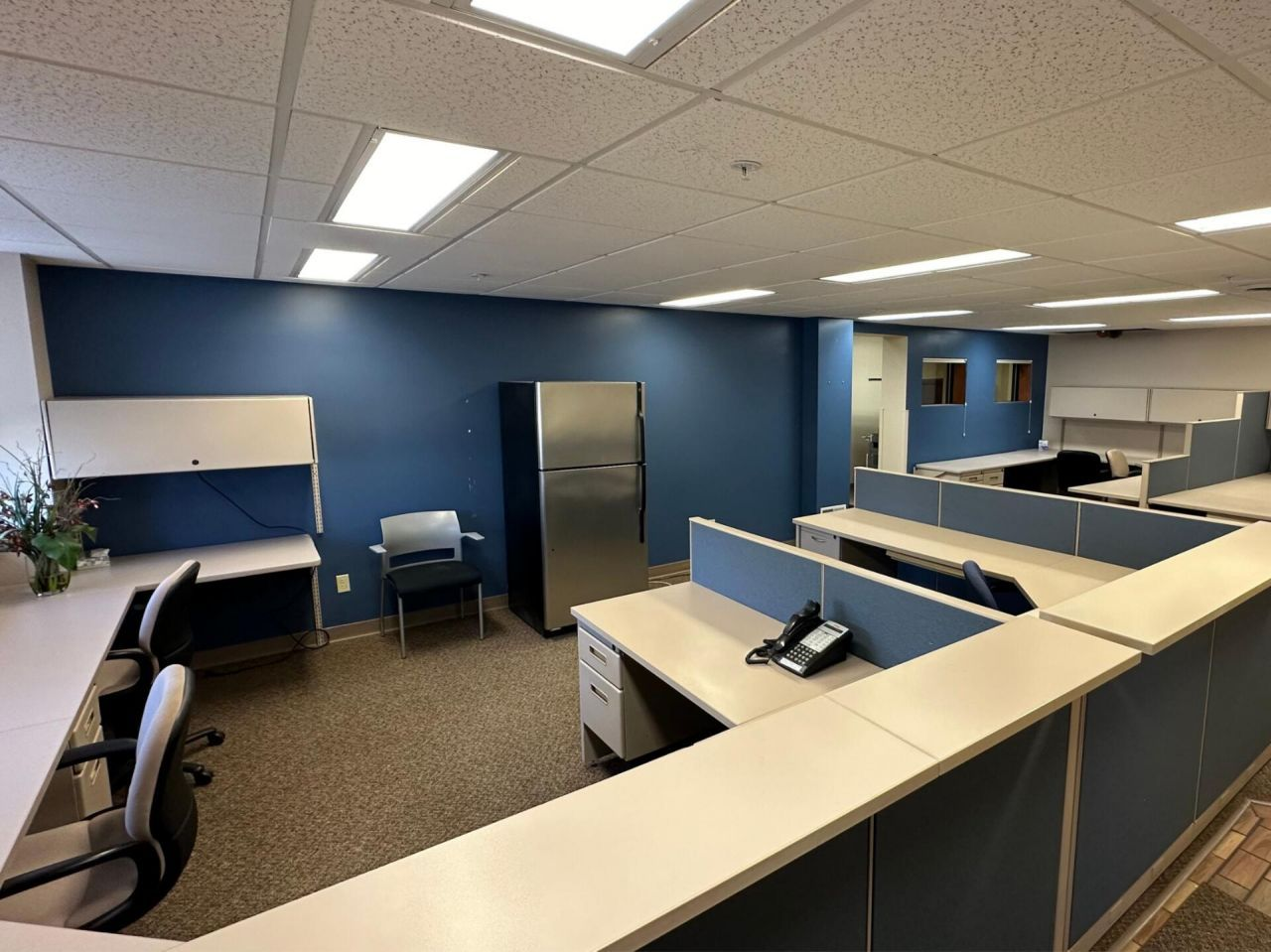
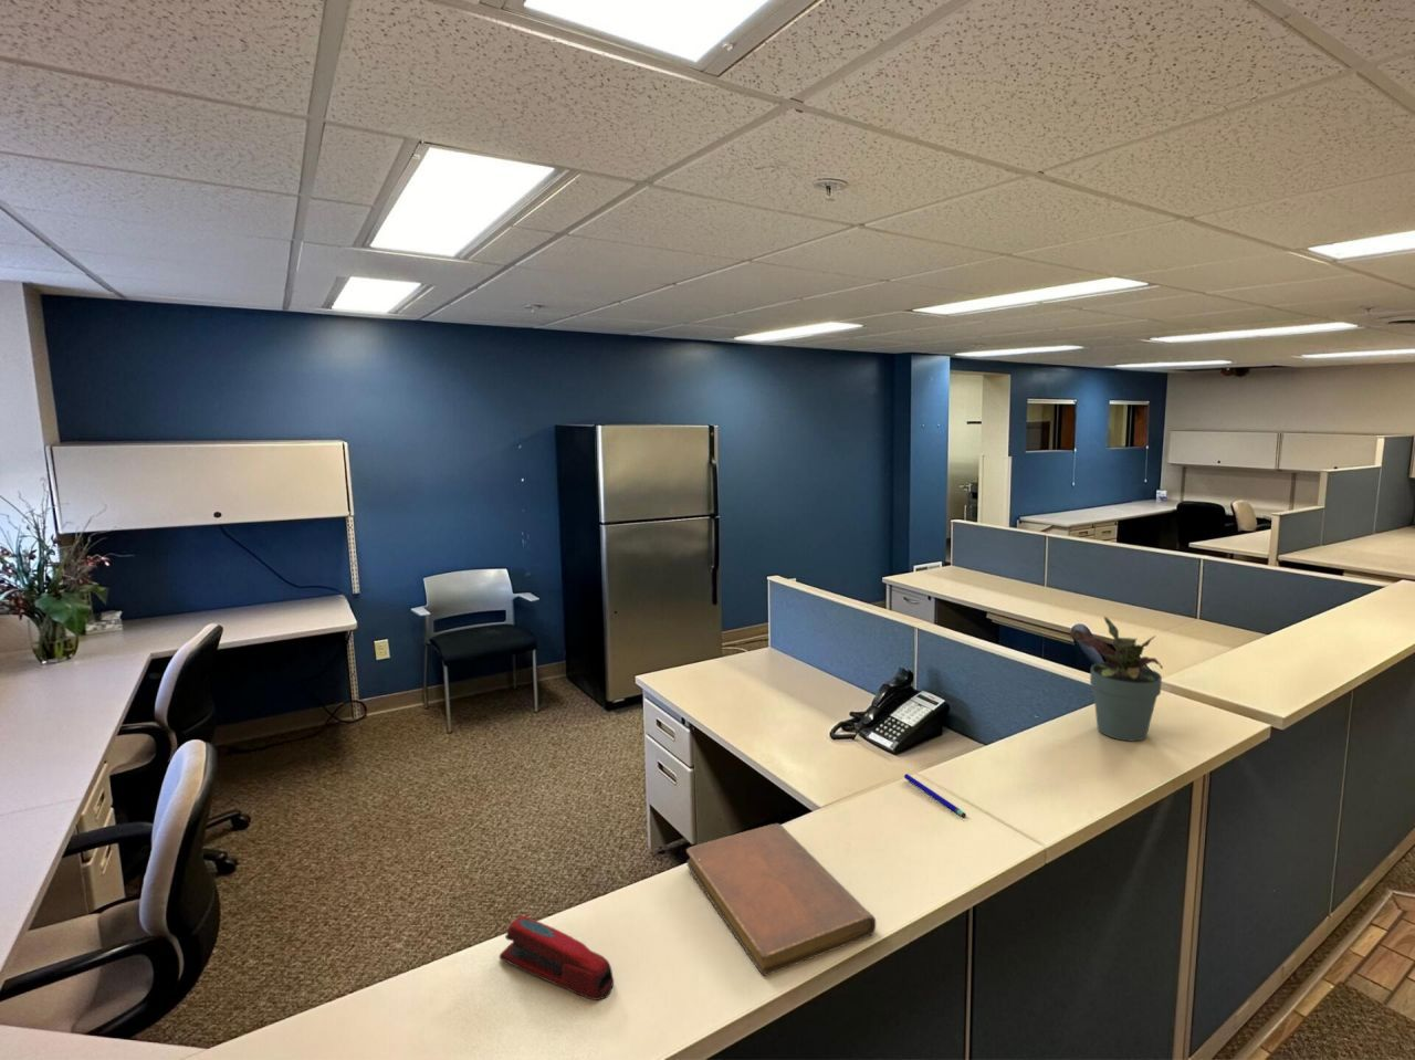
+ potted plant [1068,616,1165,743]
+ stapler [499,915,615,1001]
+ pen [903,773,967,818]
+ notebook [686,823,876,978]
